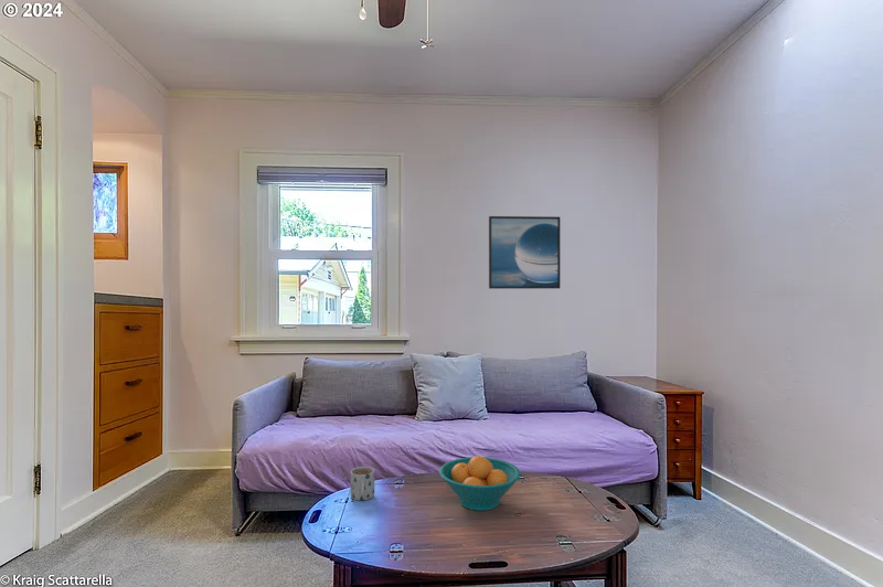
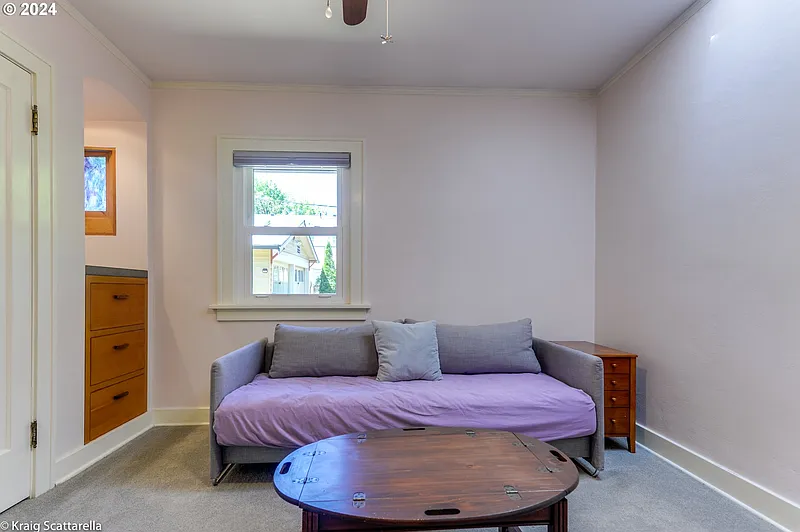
- fruit bowl [438,455,522,512]
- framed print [488,215,561,290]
- mug [349,466,375,502]
